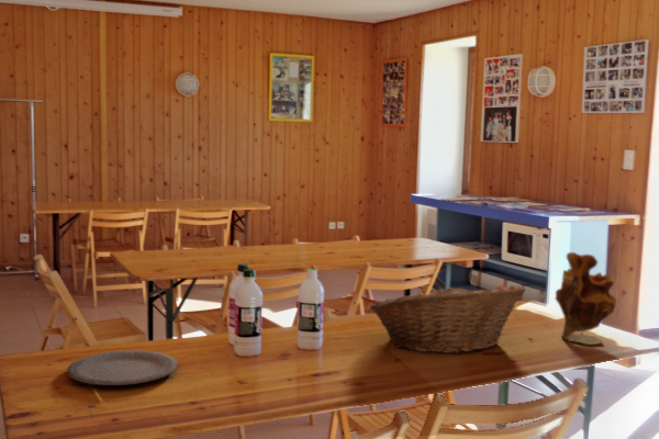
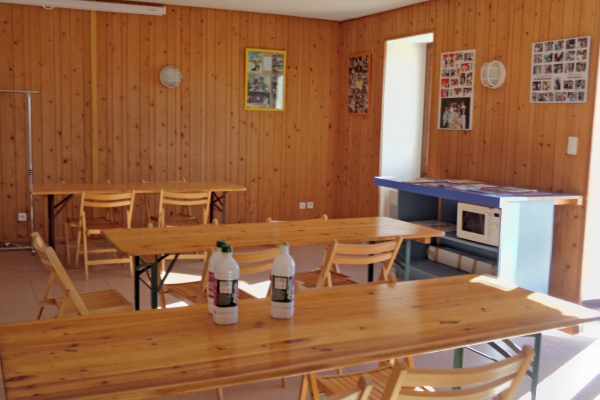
- vase [555,251,617,346]
- plate [66,349,178,386]
- fruit basket [369,282,527,354]
